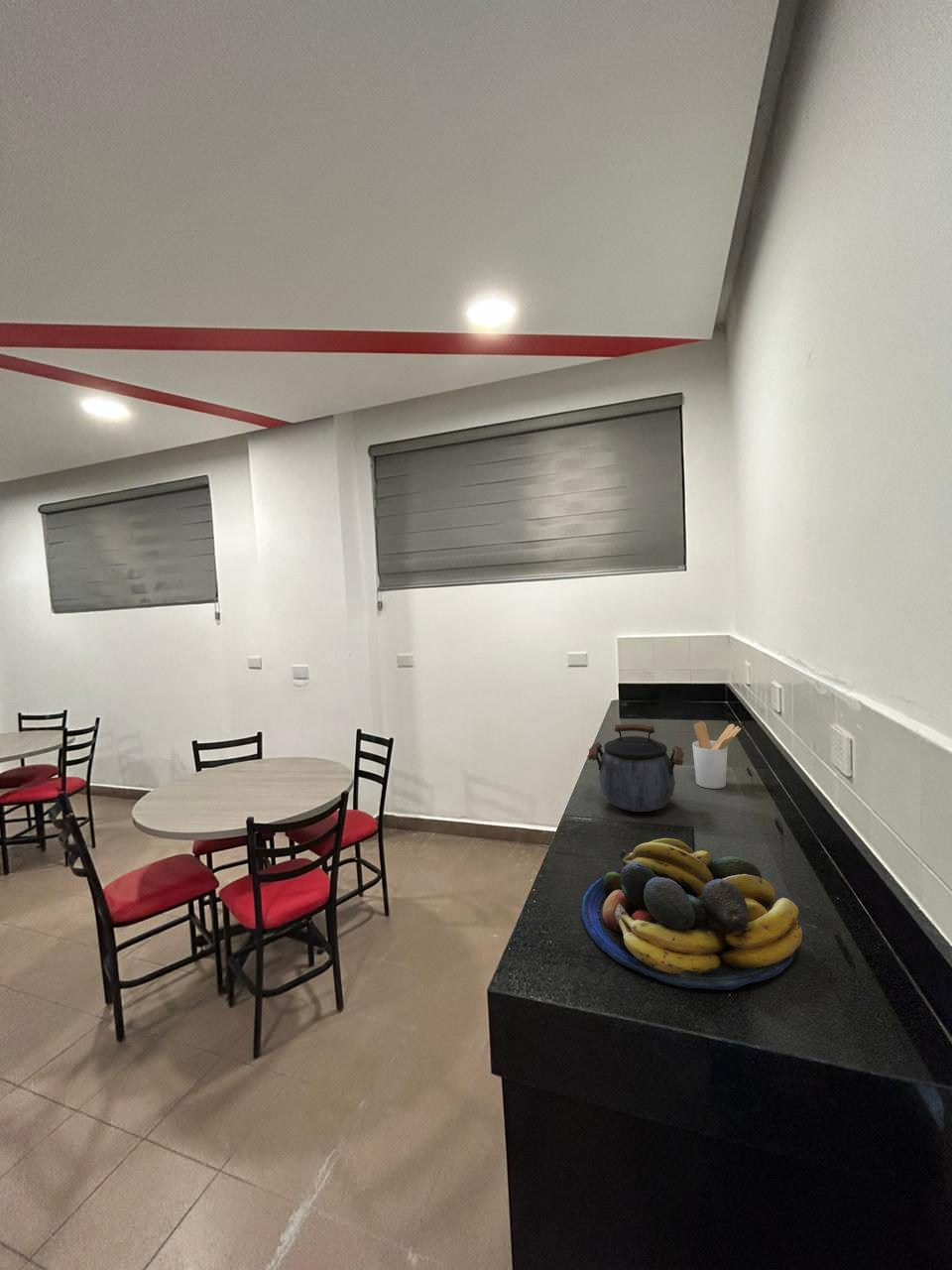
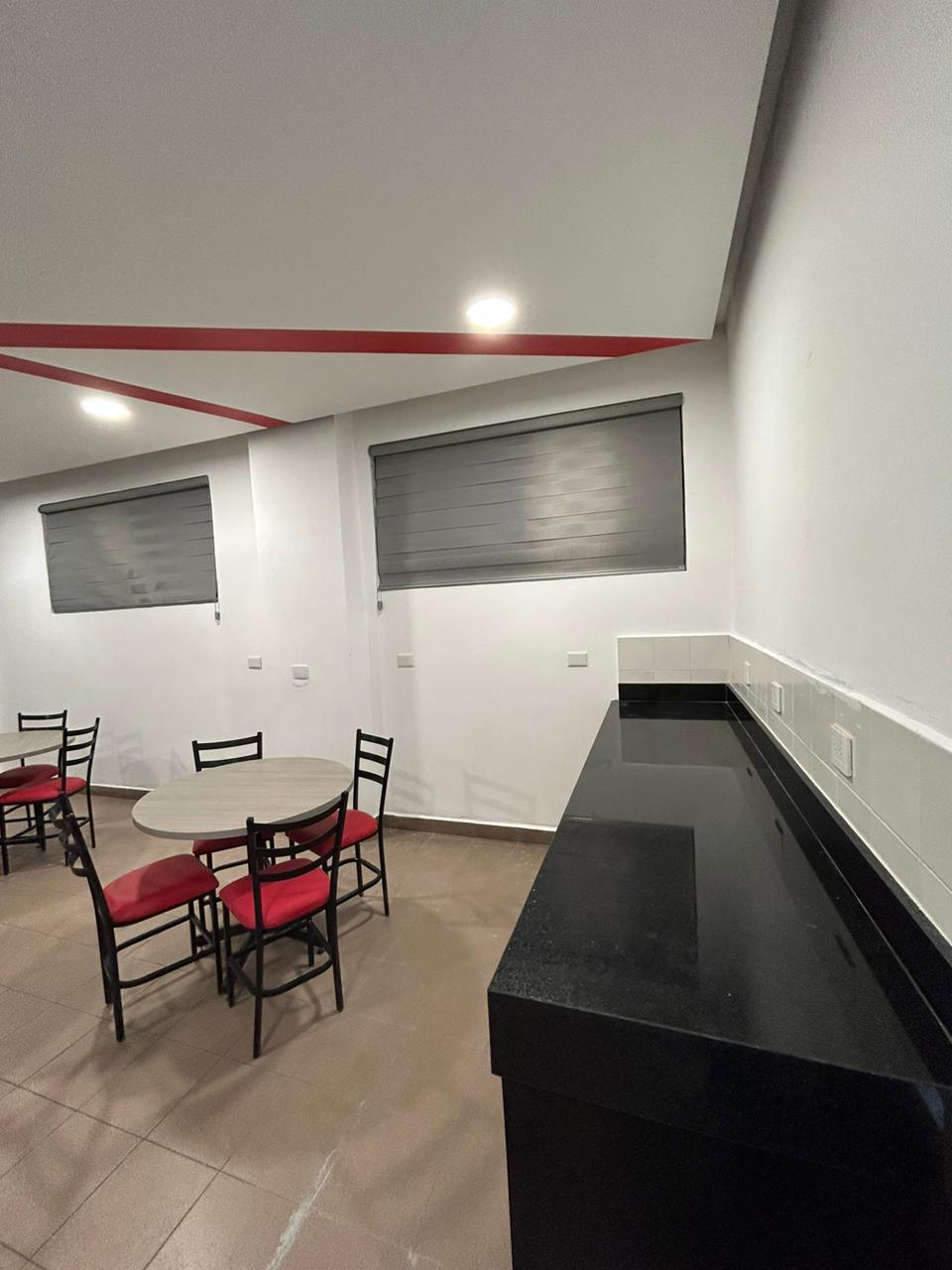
- fruit bowl [580,837,803,991]
- utensil holder [691,720,742,790]
- kettle [587,723,685,813]
